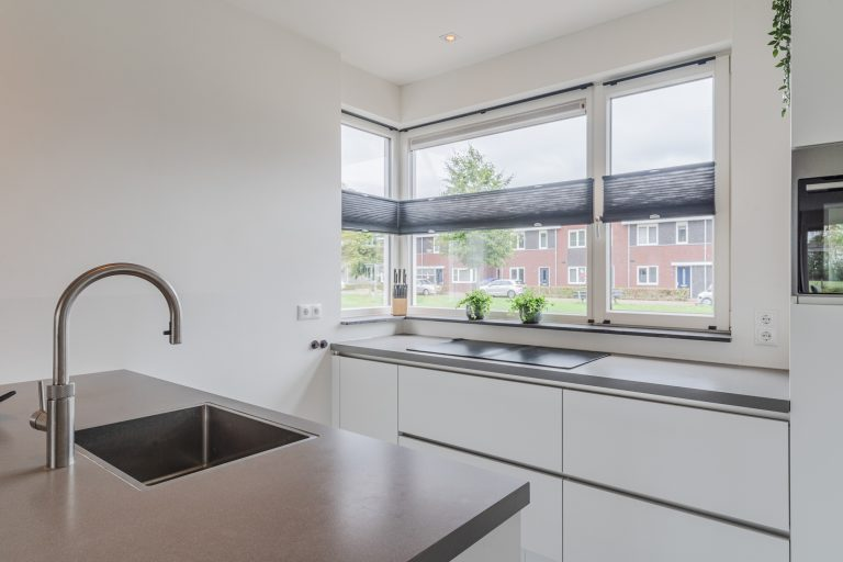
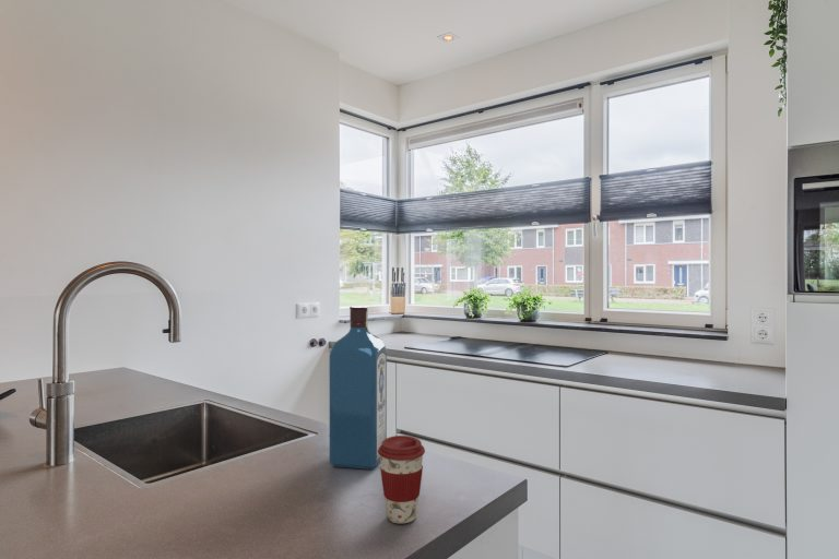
+ liquor [329,305,388,471]
+ coffee cup [378,435,426,525]
